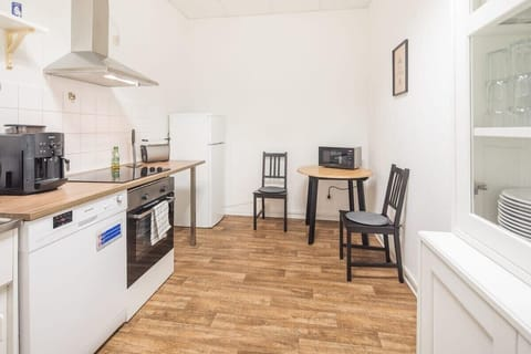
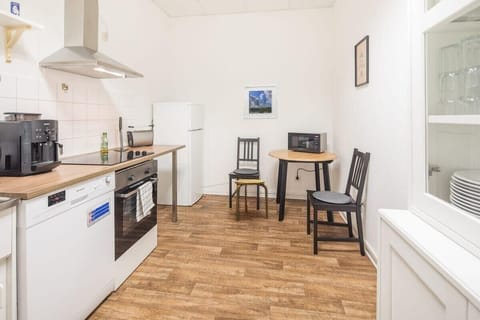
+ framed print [243,84,278,120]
+ stool [234,179,269,221]
